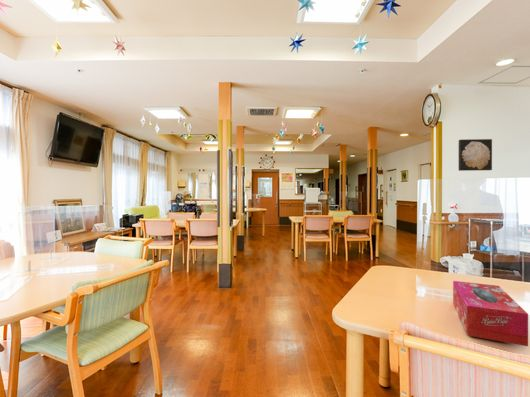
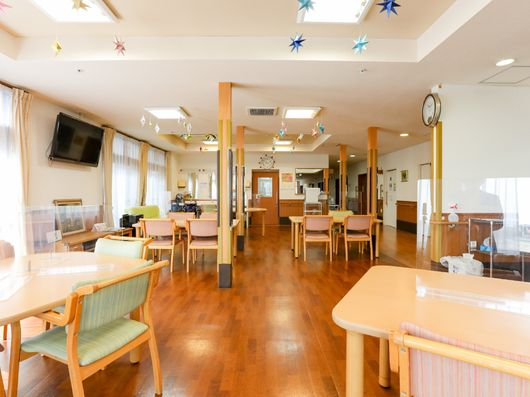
- wall art [458,138,493,172]
- tissue box [452,280,529,347]
